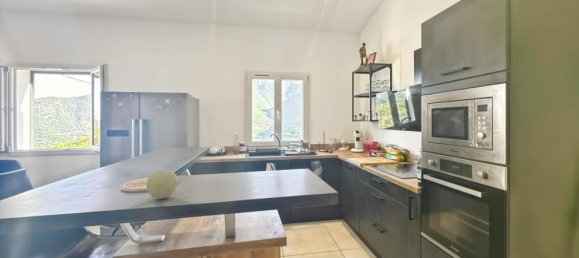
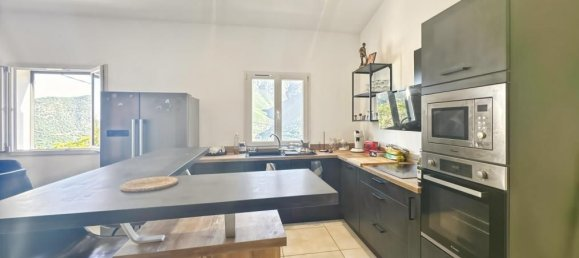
- fruit [145,169,179,200]
